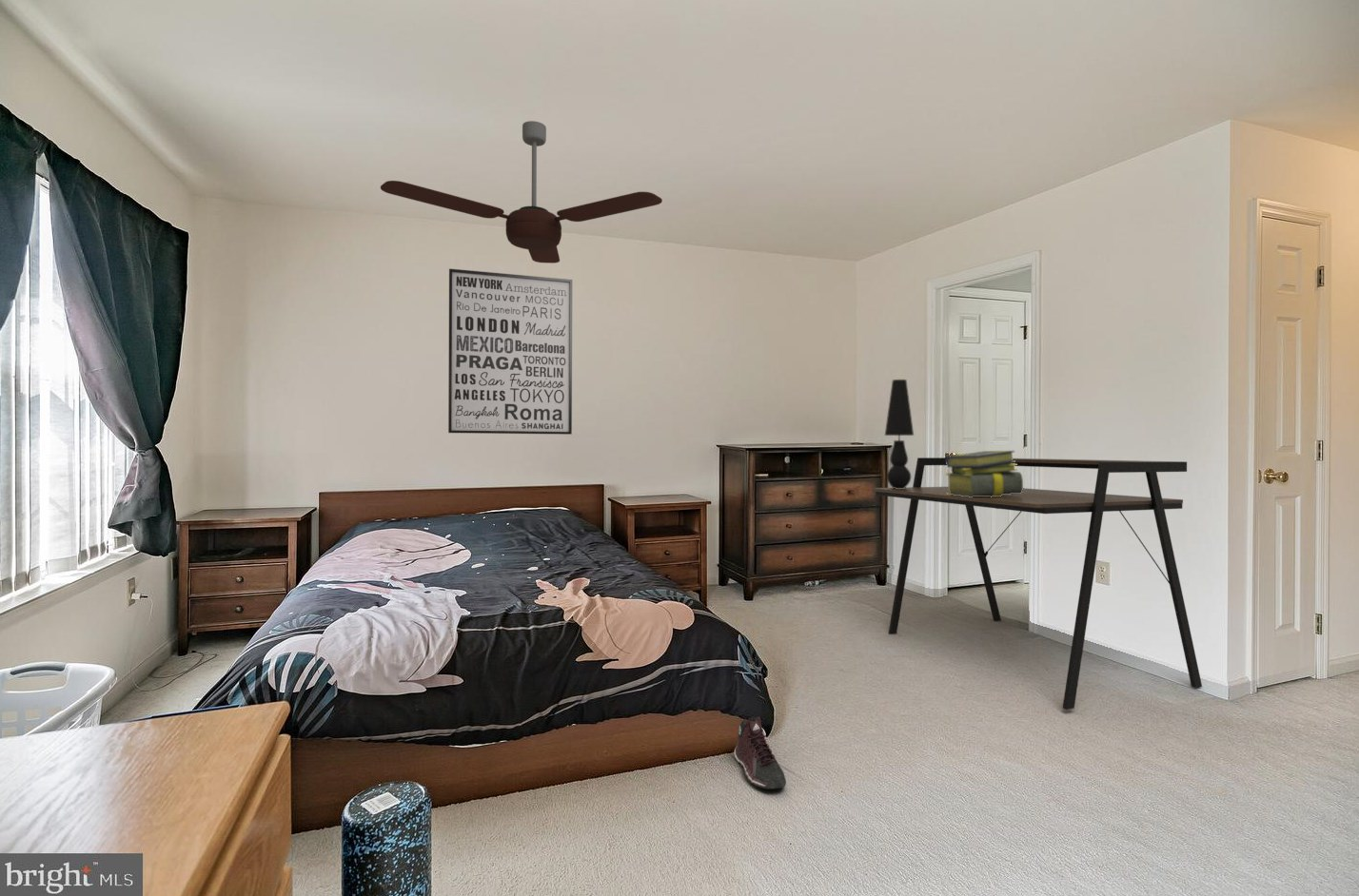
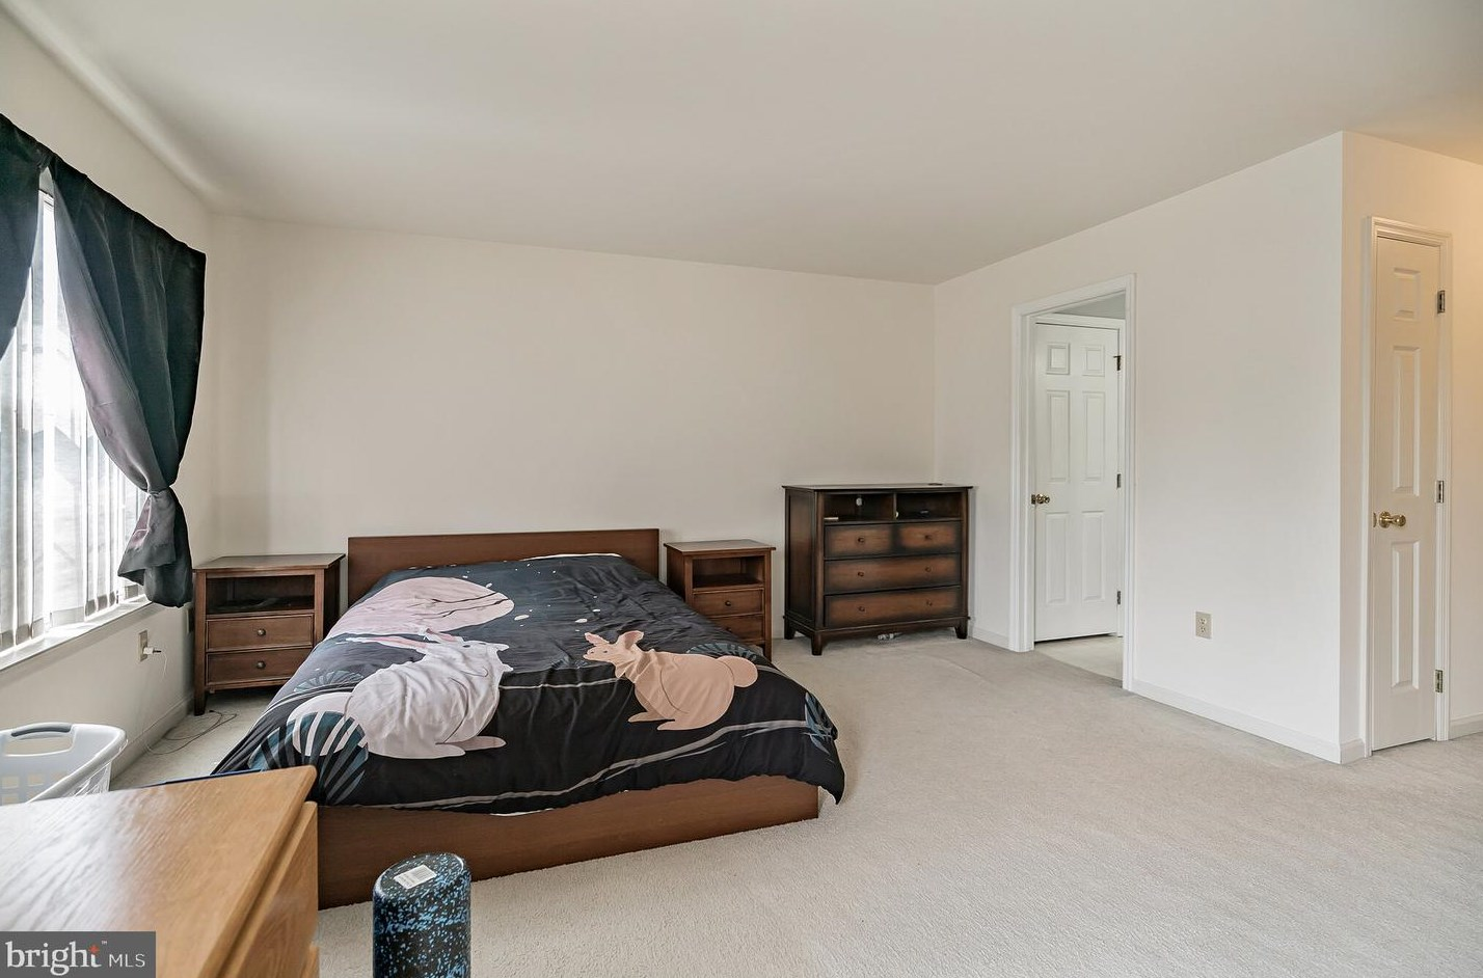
- wall art [447,267,573,436]
- sneaker [734,716,787,790]
- desk [872,457,1203,711]
- table lamp [884,379,915,489]
- ceiling fan [380,120,663,264]
- stack of books [945,450,1024,497]
